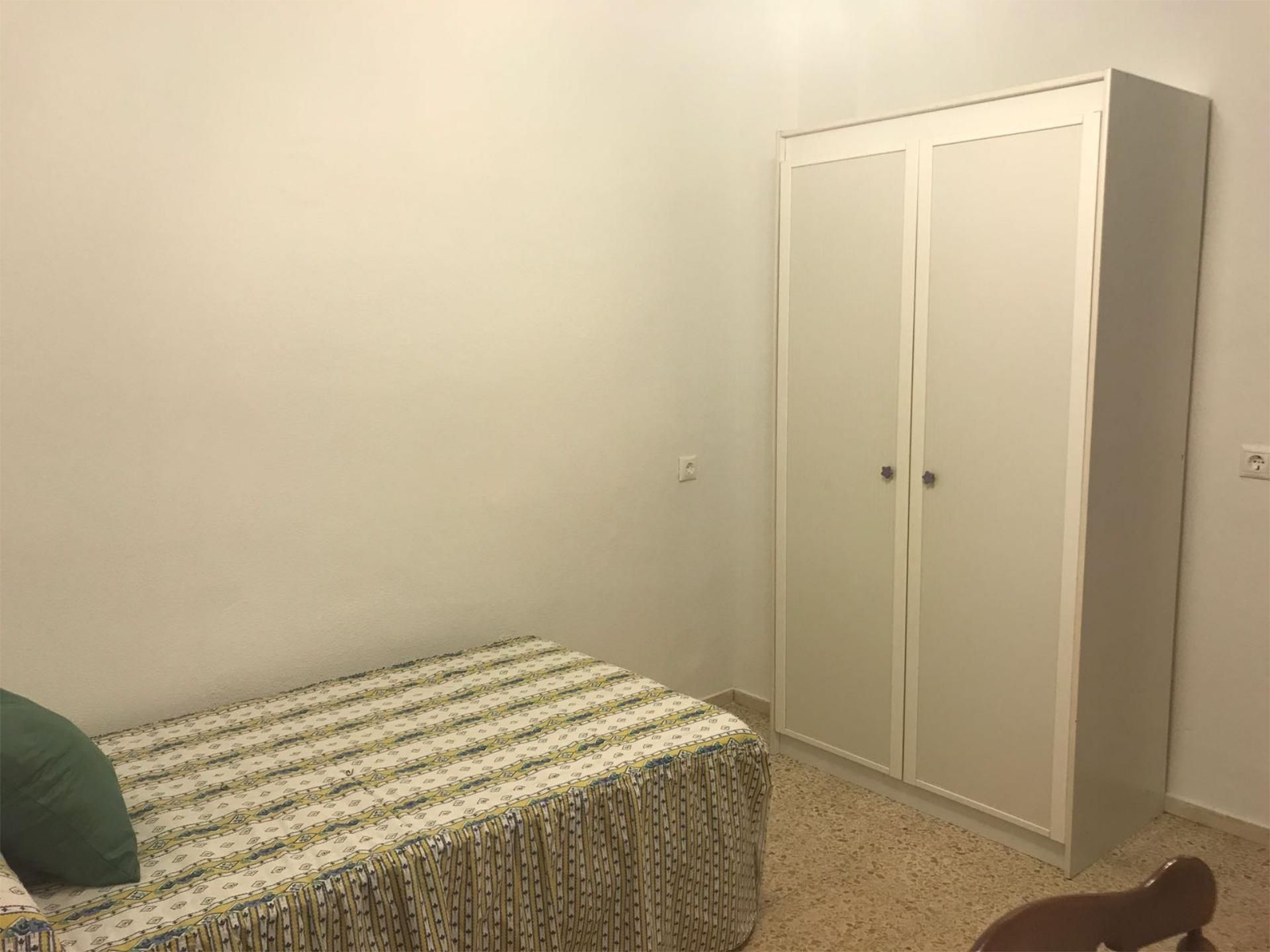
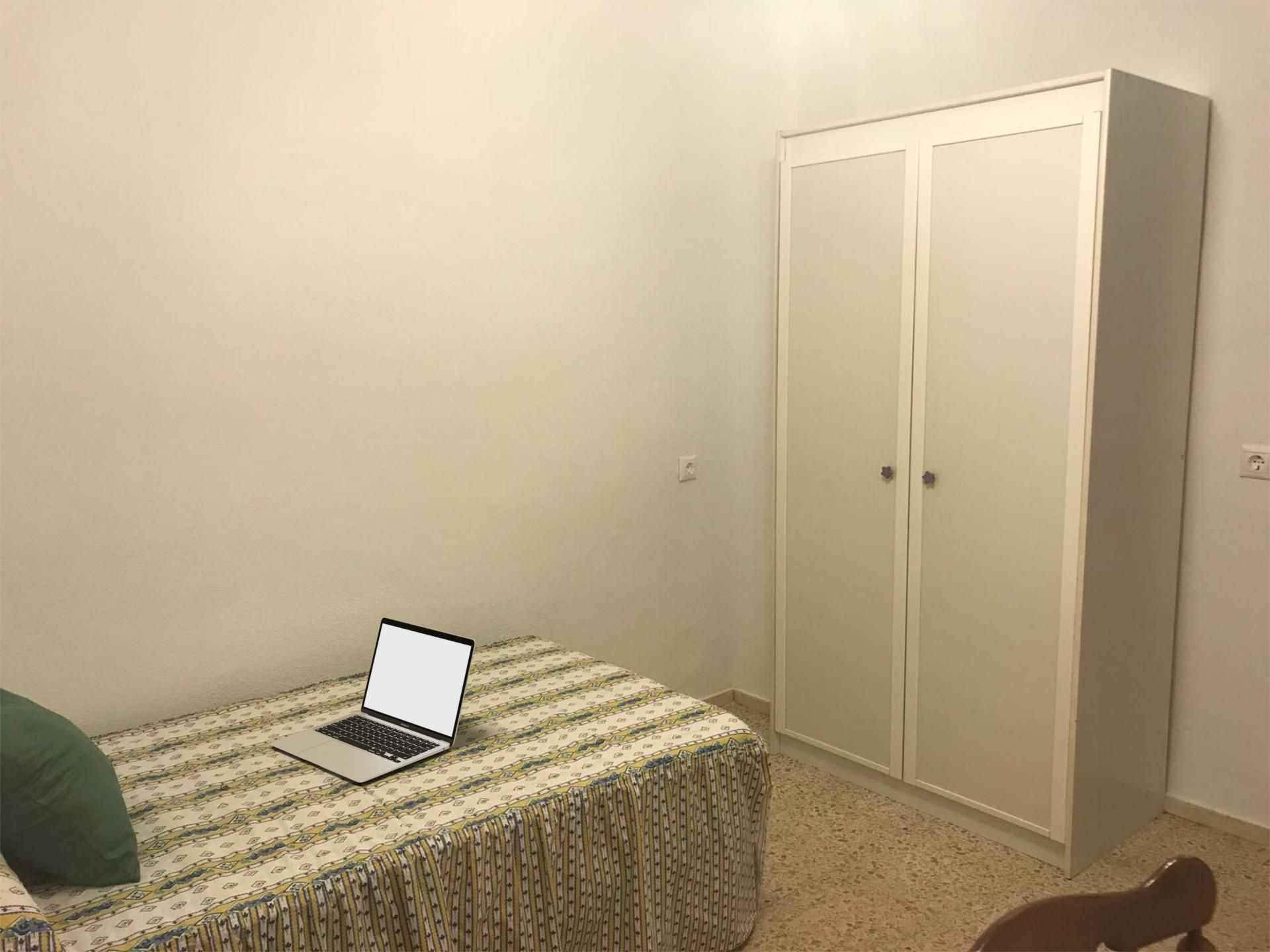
+ laptop [270,616,476,783]
